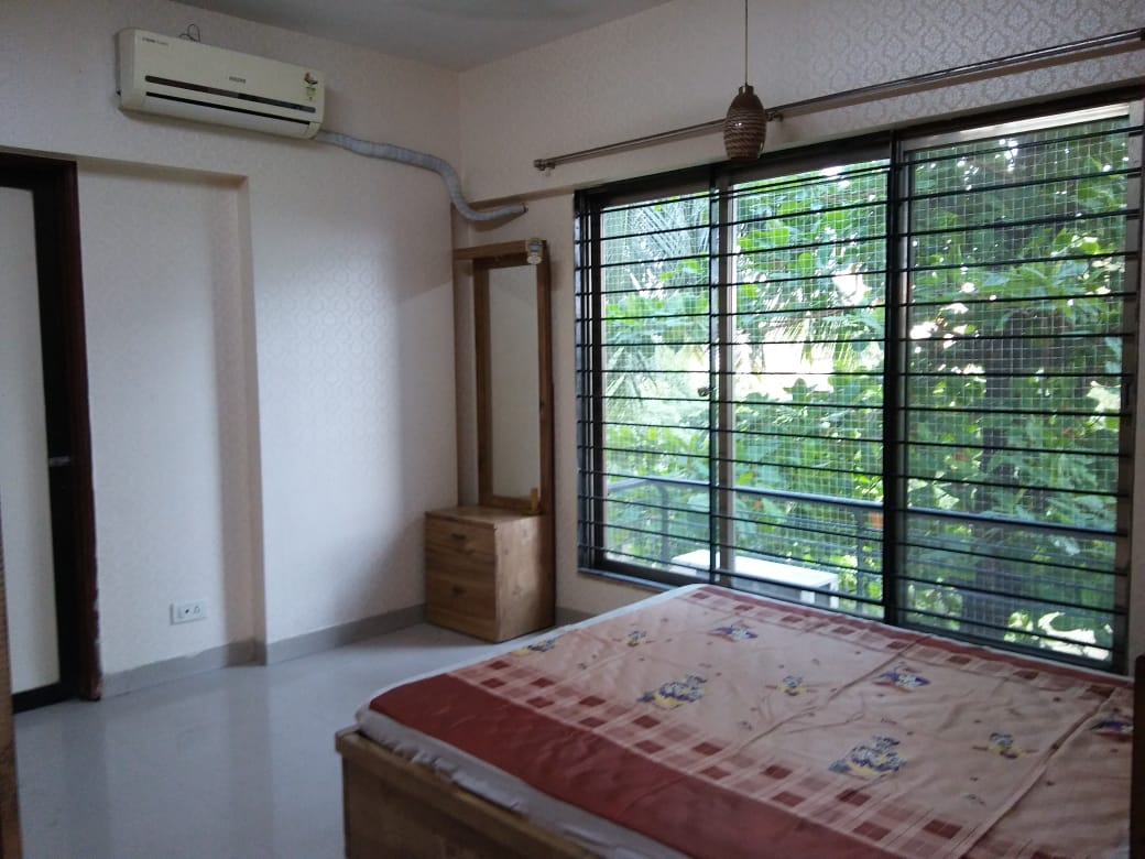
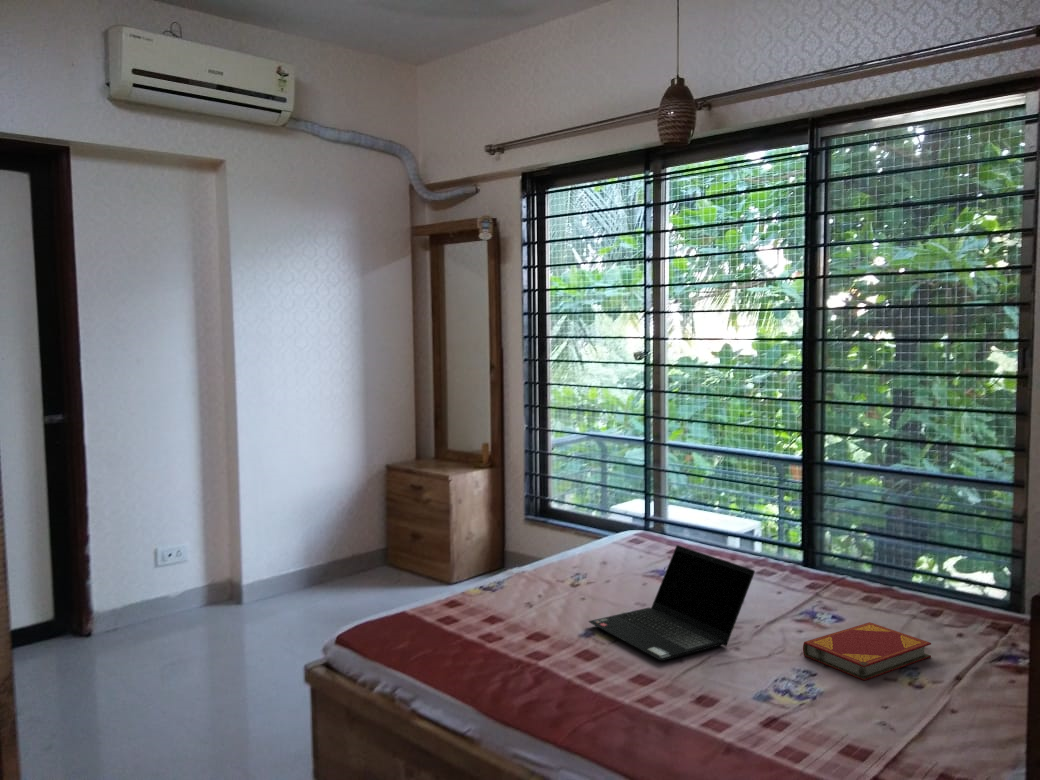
+ hardback book [802,621,932,681]
+ laptop computer [588,544,756,662]
